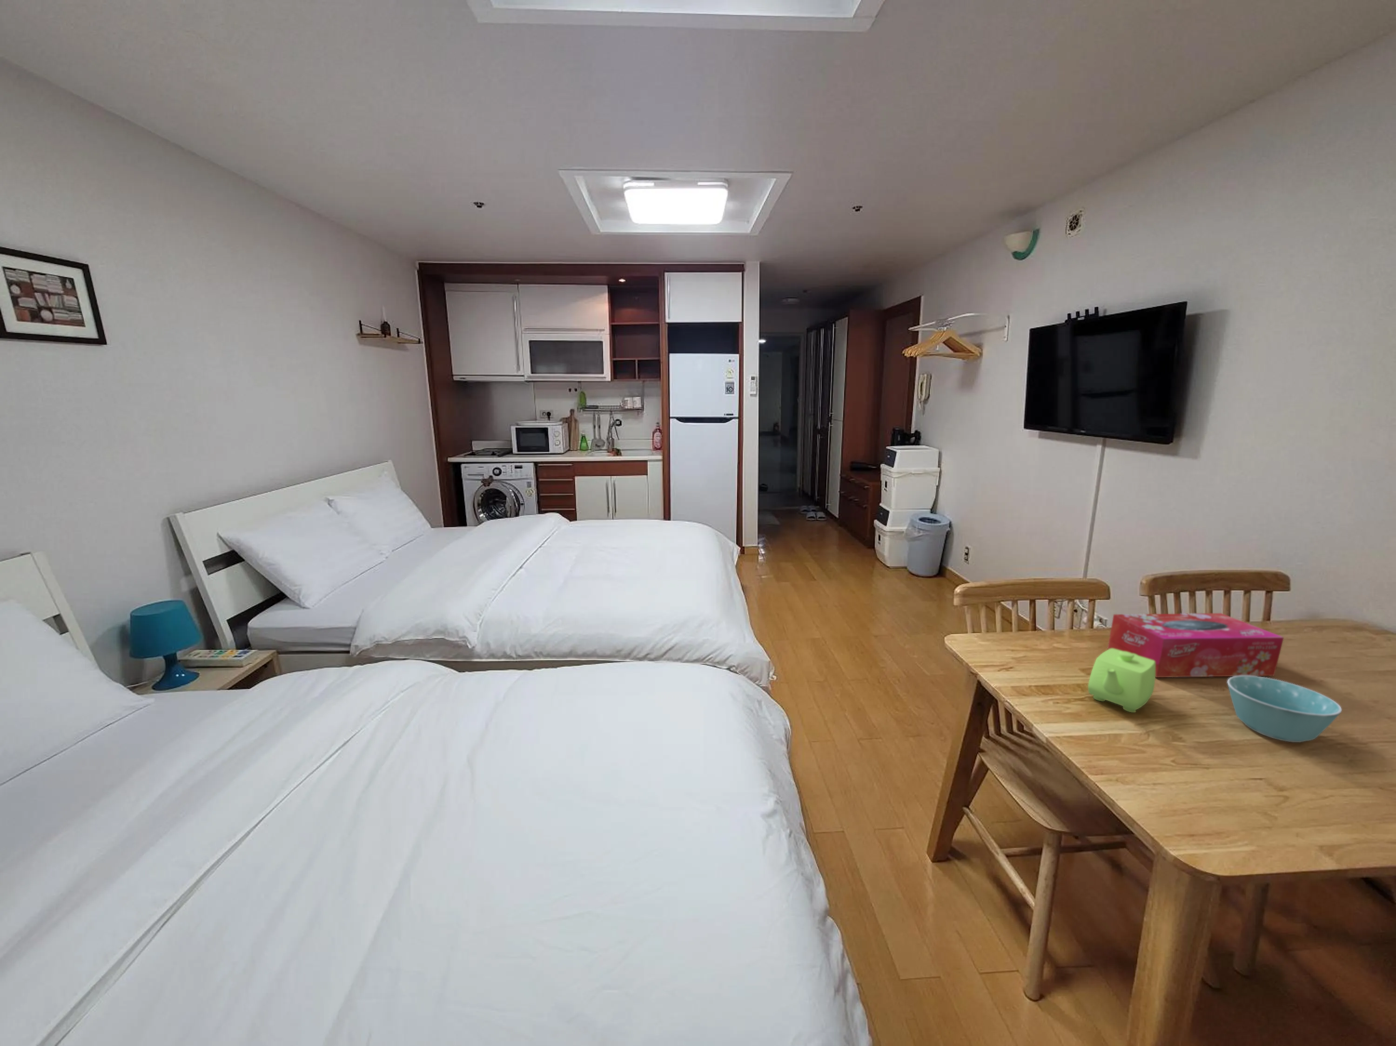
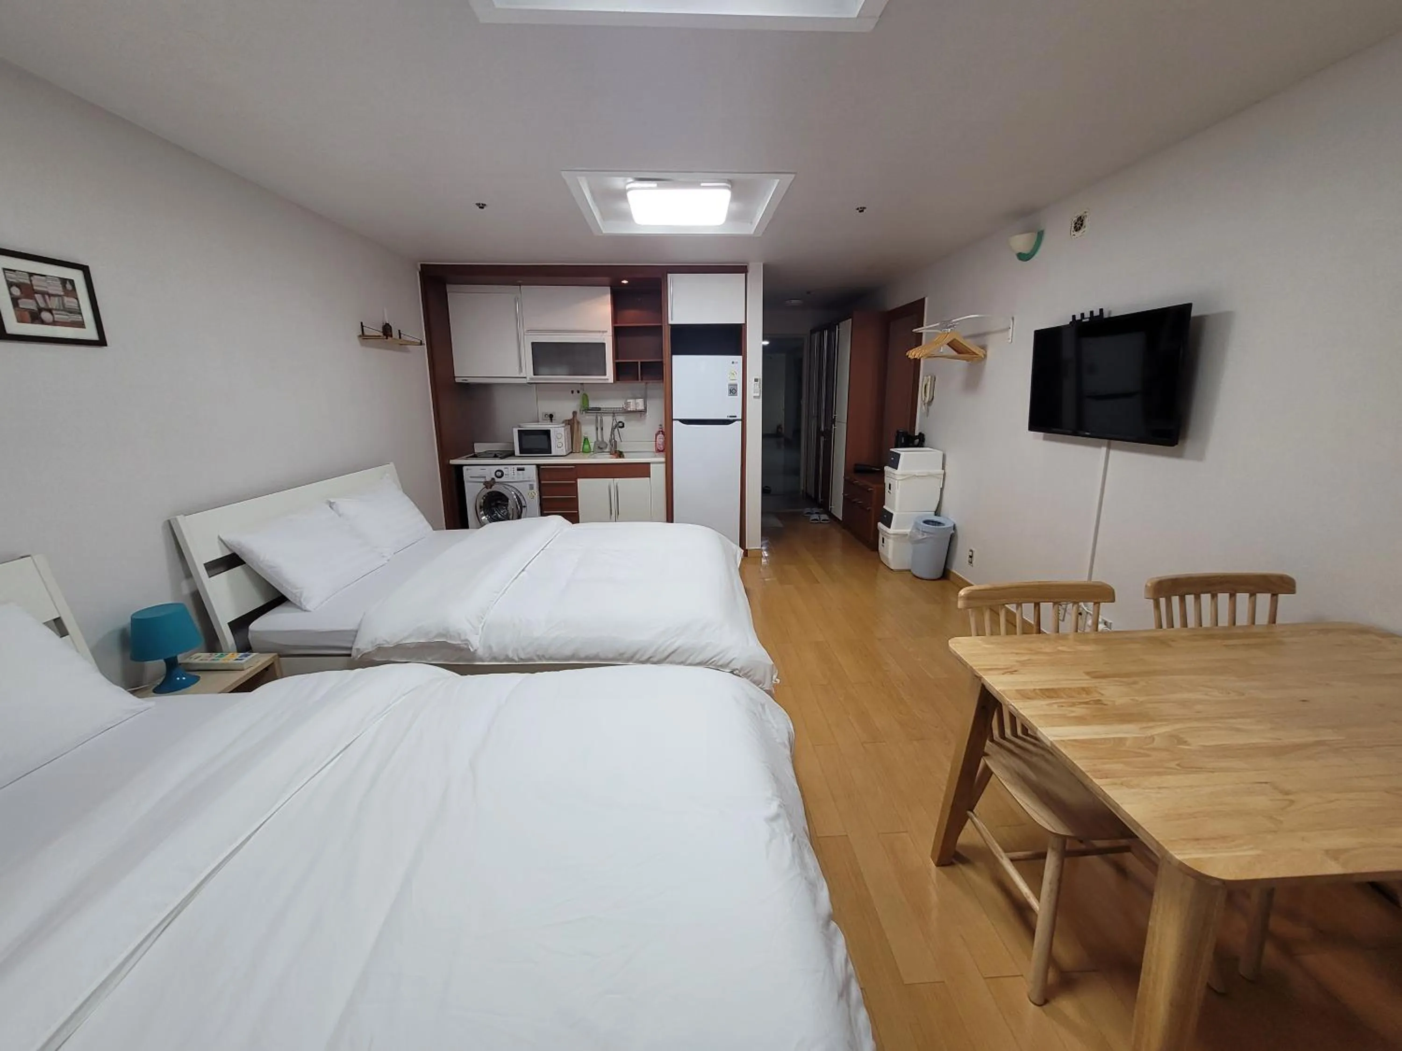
- bowl [1227,676,1342,743]
- tissue box [1107,613,1284,678]
- teapot [1087,648,1156,713]
